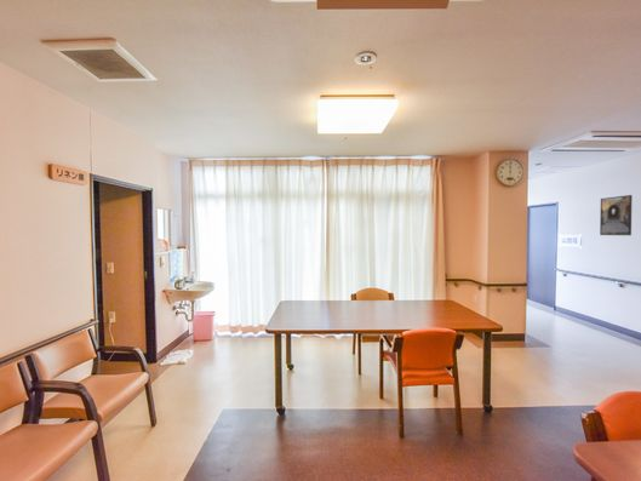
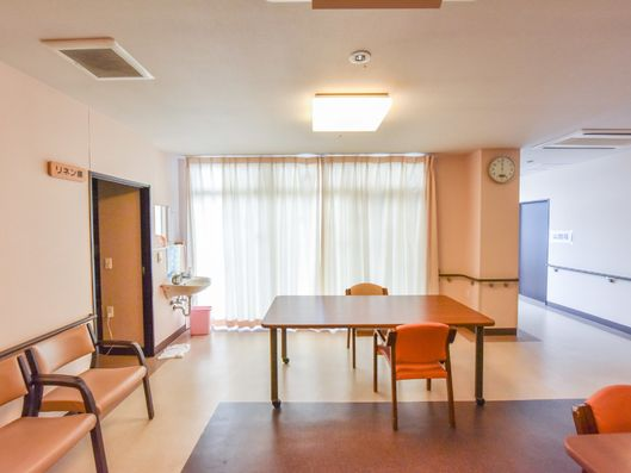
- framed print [599,194,634,236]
